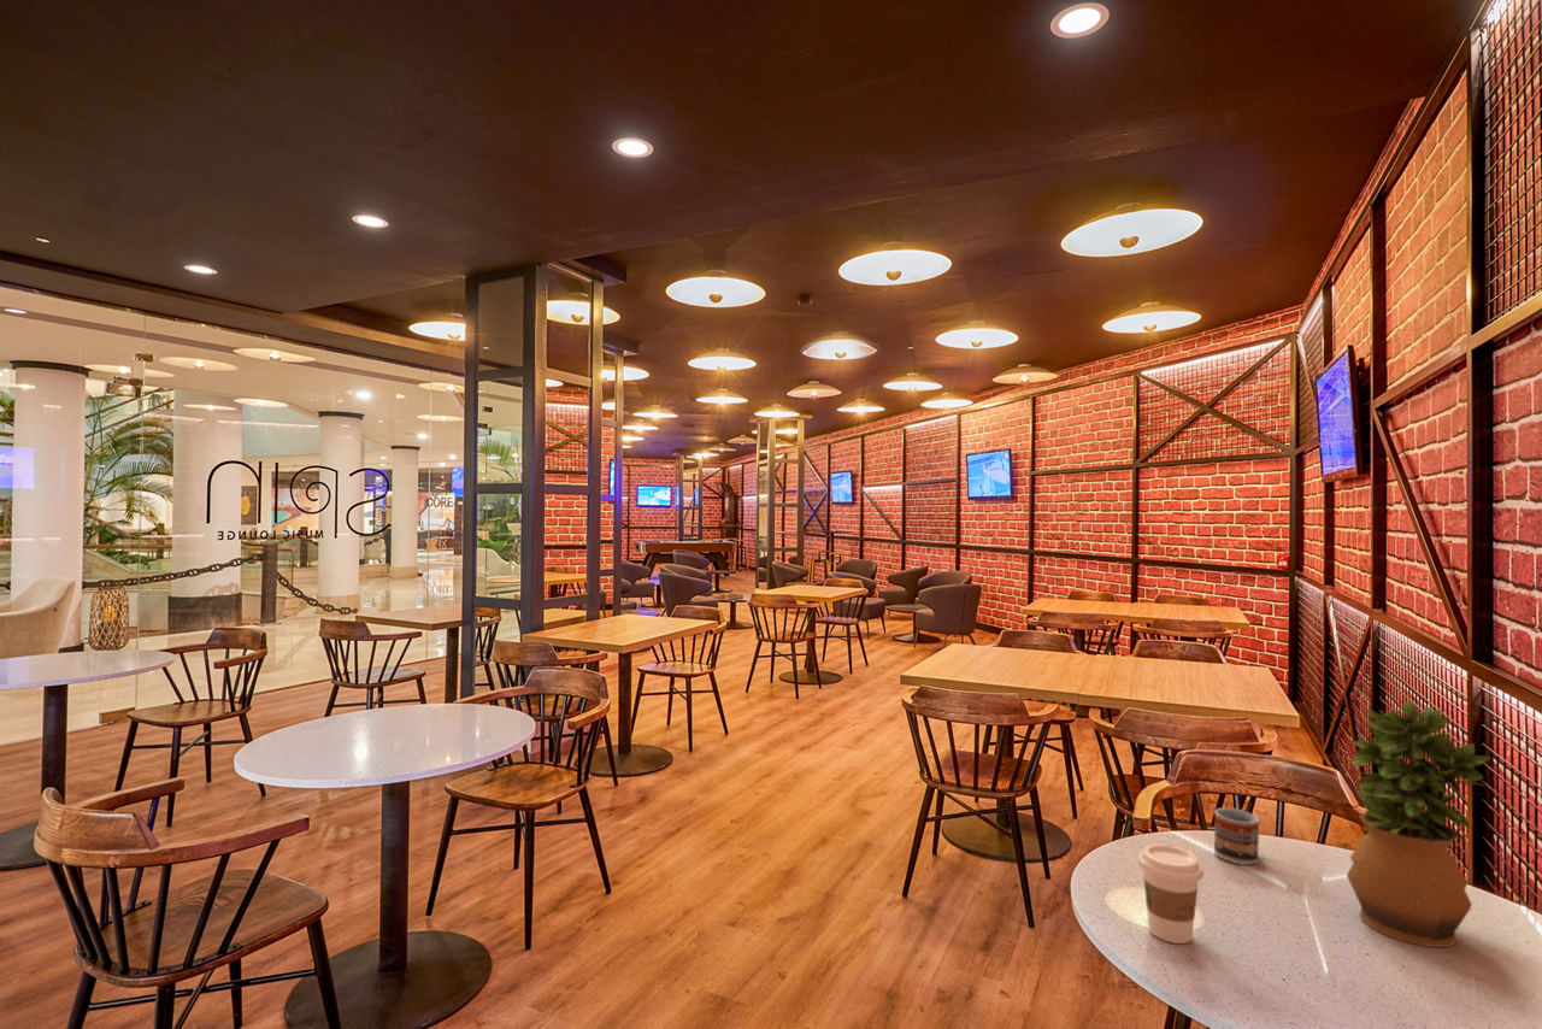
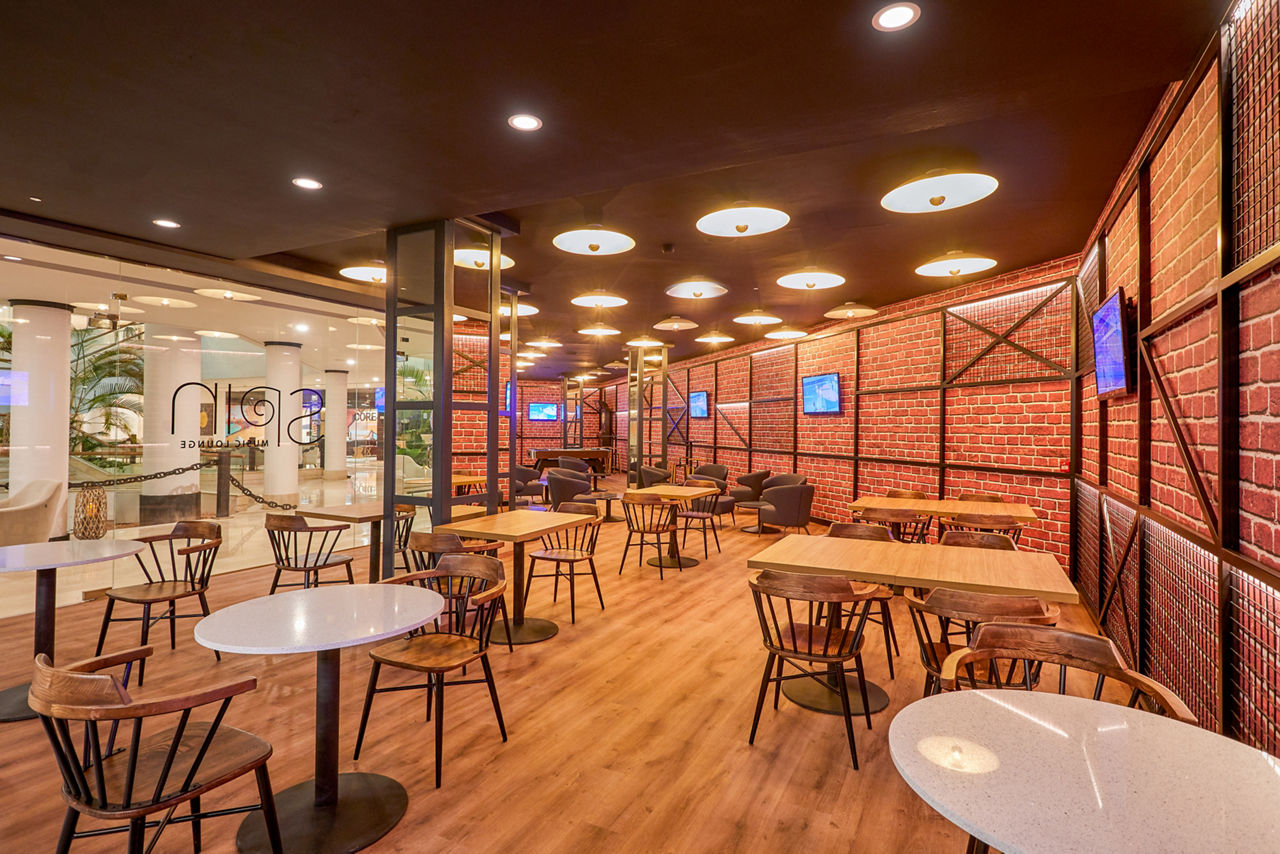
- cup [1213,807,1260,866]
- coffee cup [1137,842,1205,945]
- potted plant [1346,700,1494,948]
